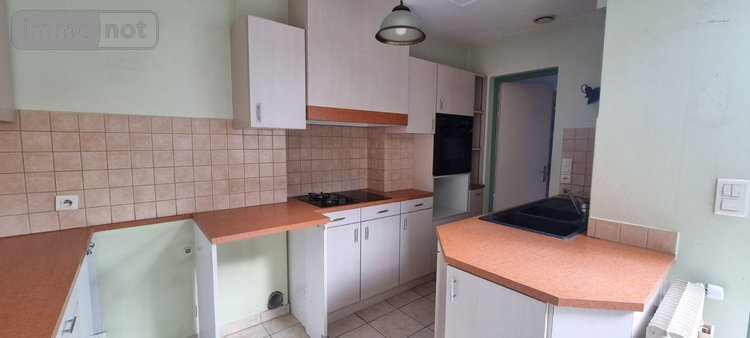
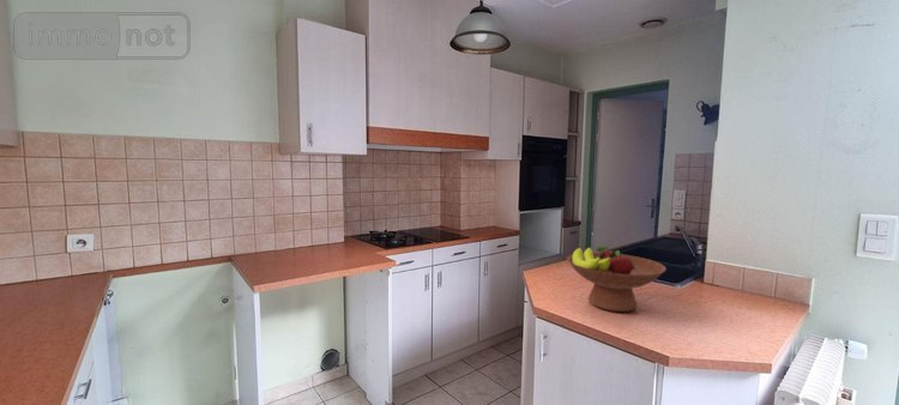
+ fruit bowl [566,246,668,313]
